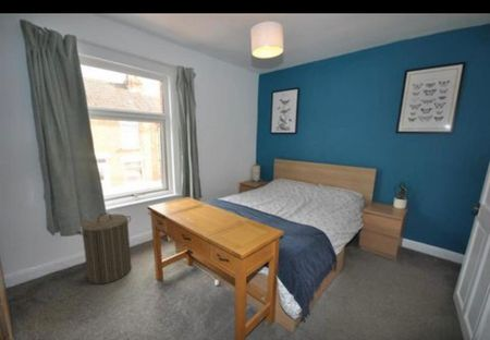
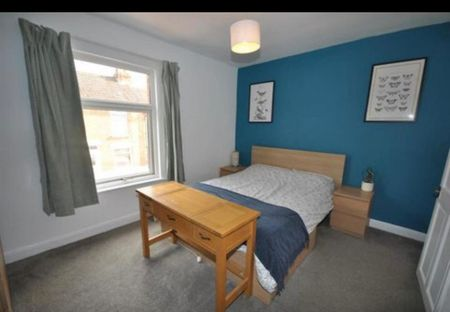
- laundry hamper [75,211,133,286]
